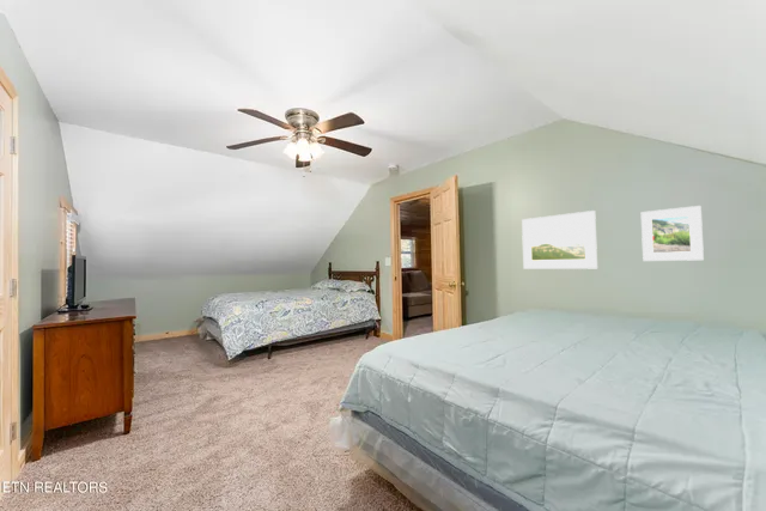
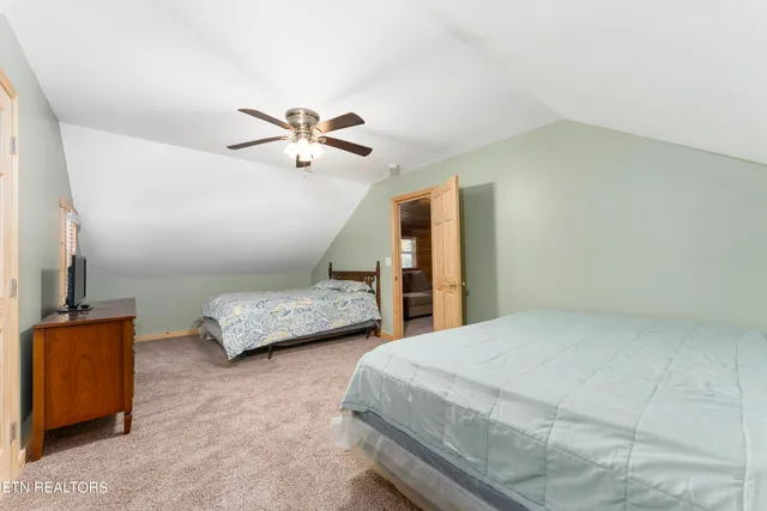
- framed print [640,205,705,262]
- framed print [521,209,598,270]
